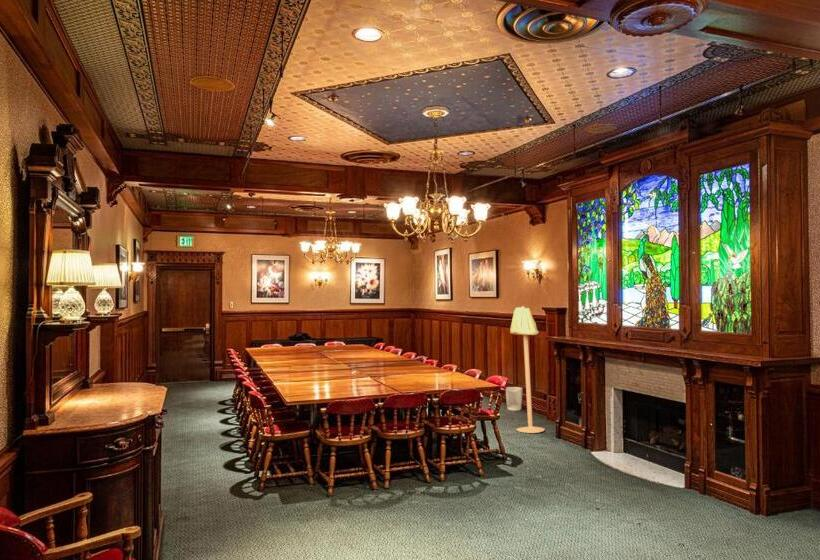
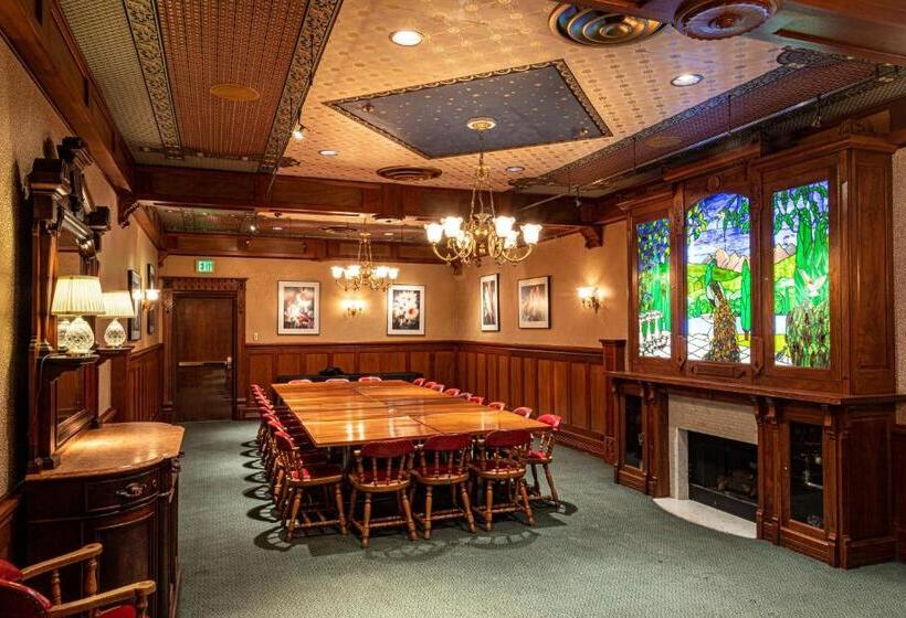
- wastebasket [505,386,524,412]
- floor lamp [509,305,546,434]
